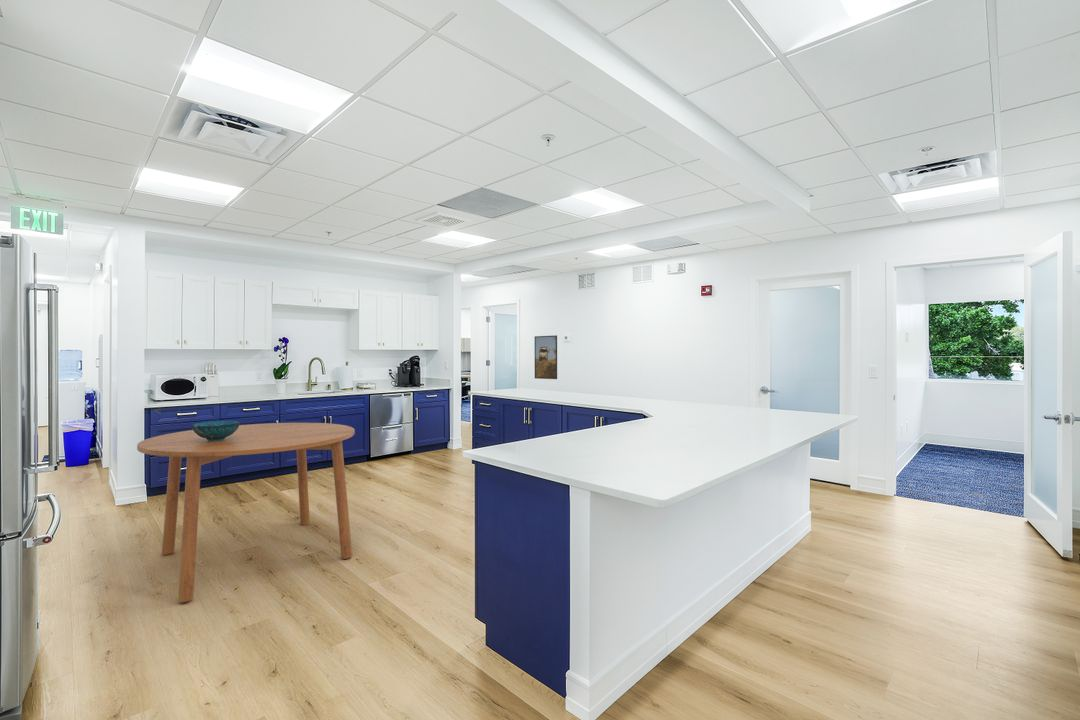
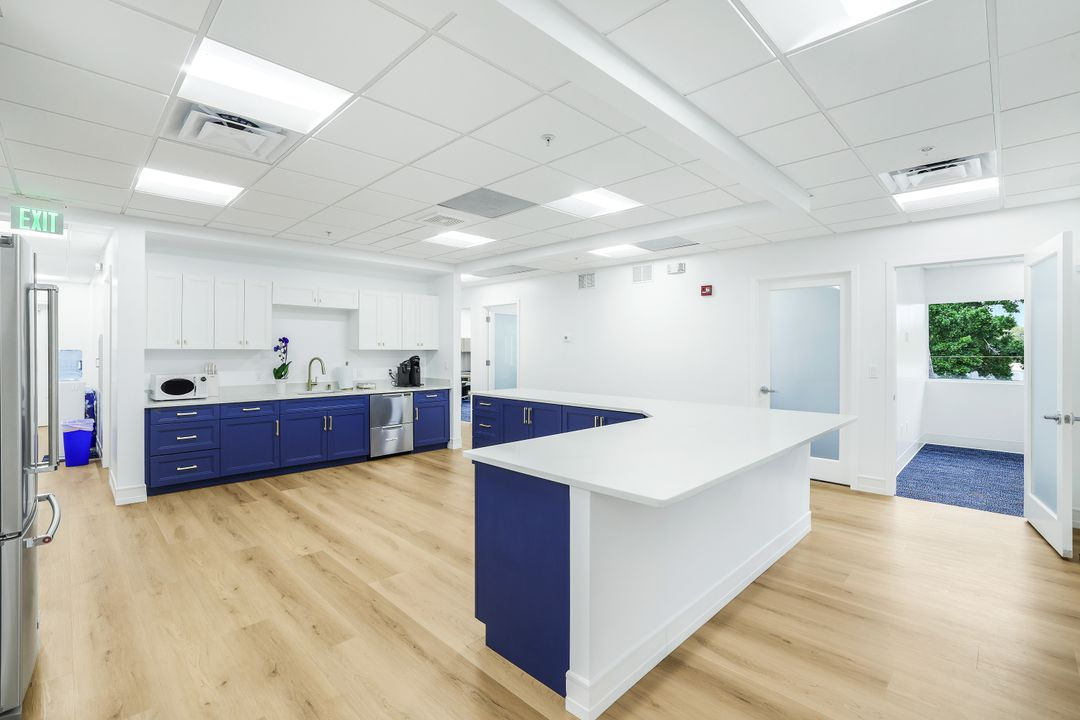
- dining table [136,422,356,603]
- decorative bowl [190,420,241,441]
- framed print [534,334,558,380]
